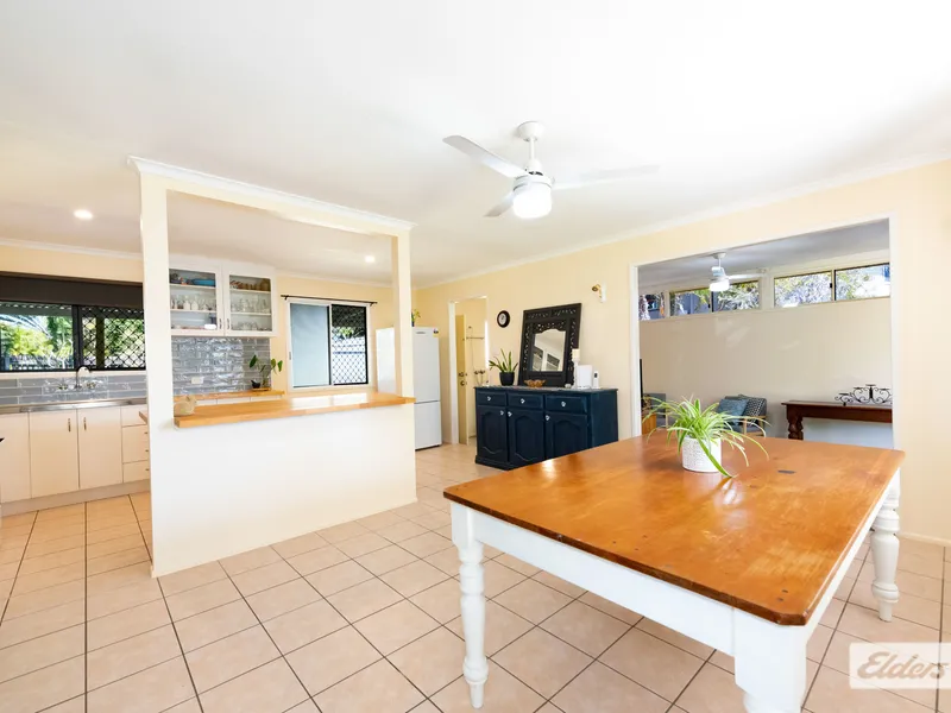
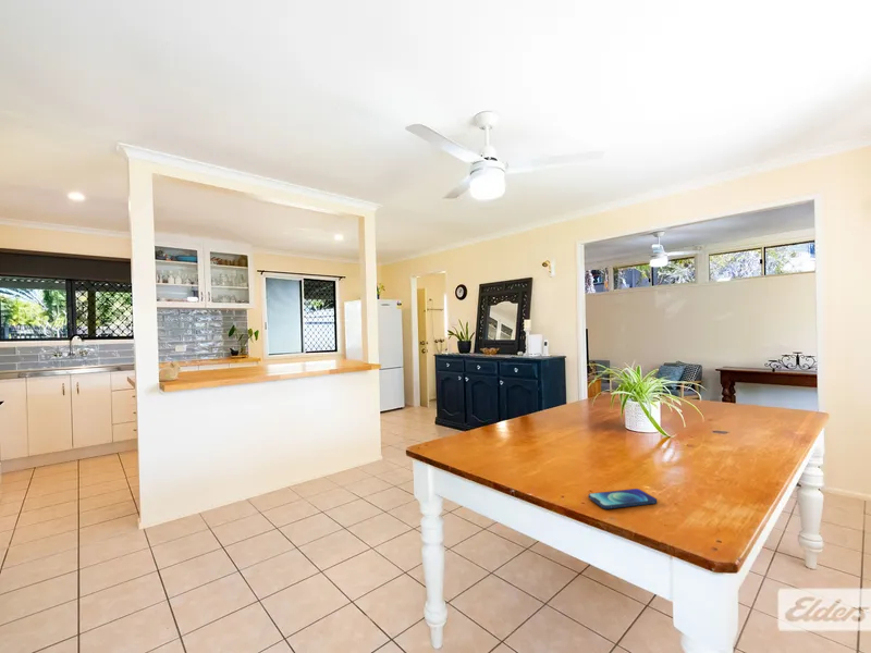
+ smartphone [588,488,658,510]
